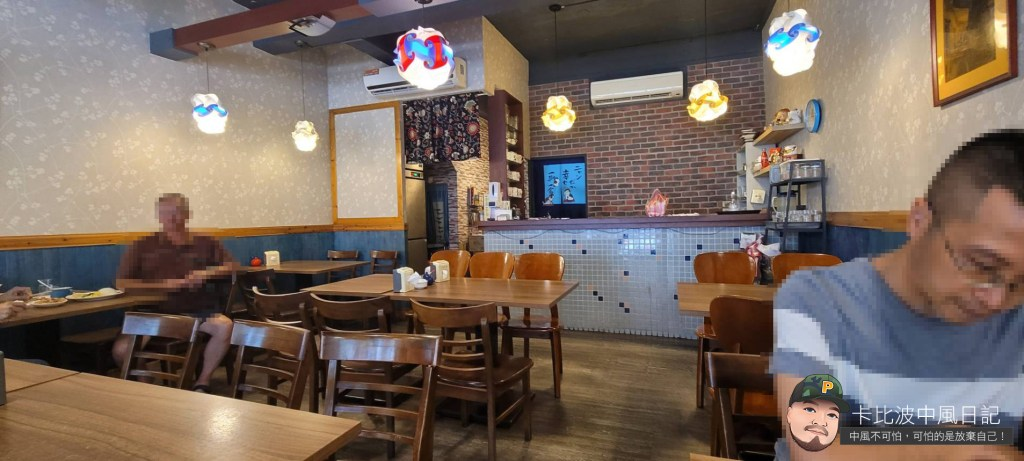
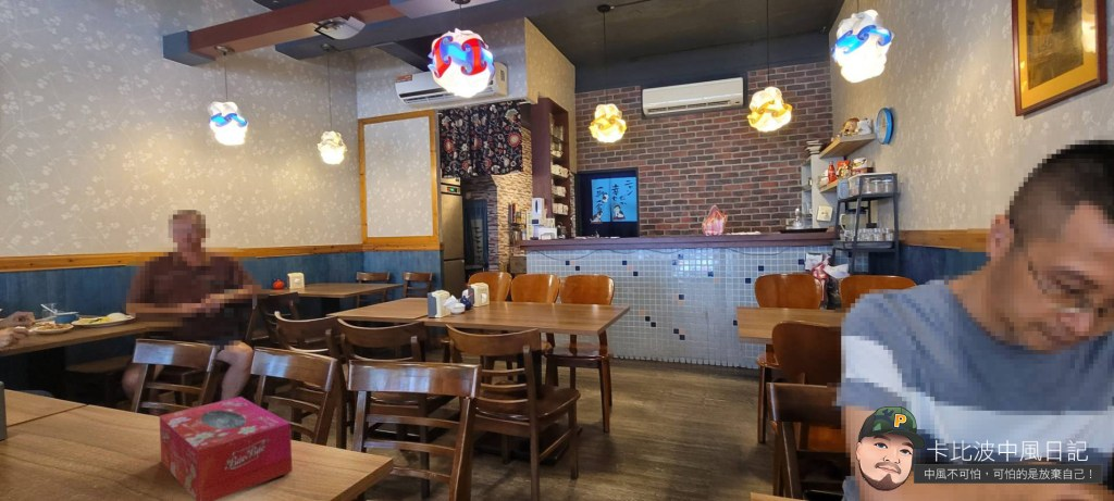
+ tissue box [158,396,294,501]
